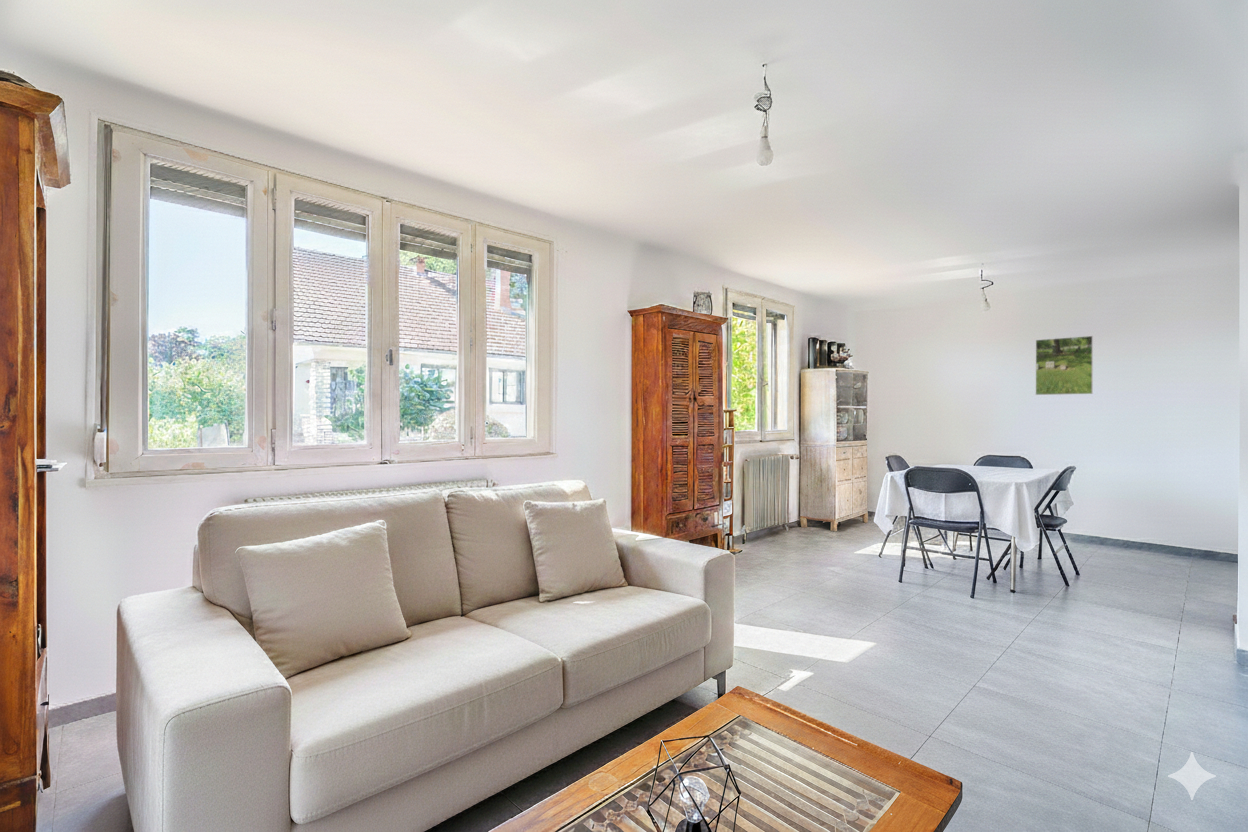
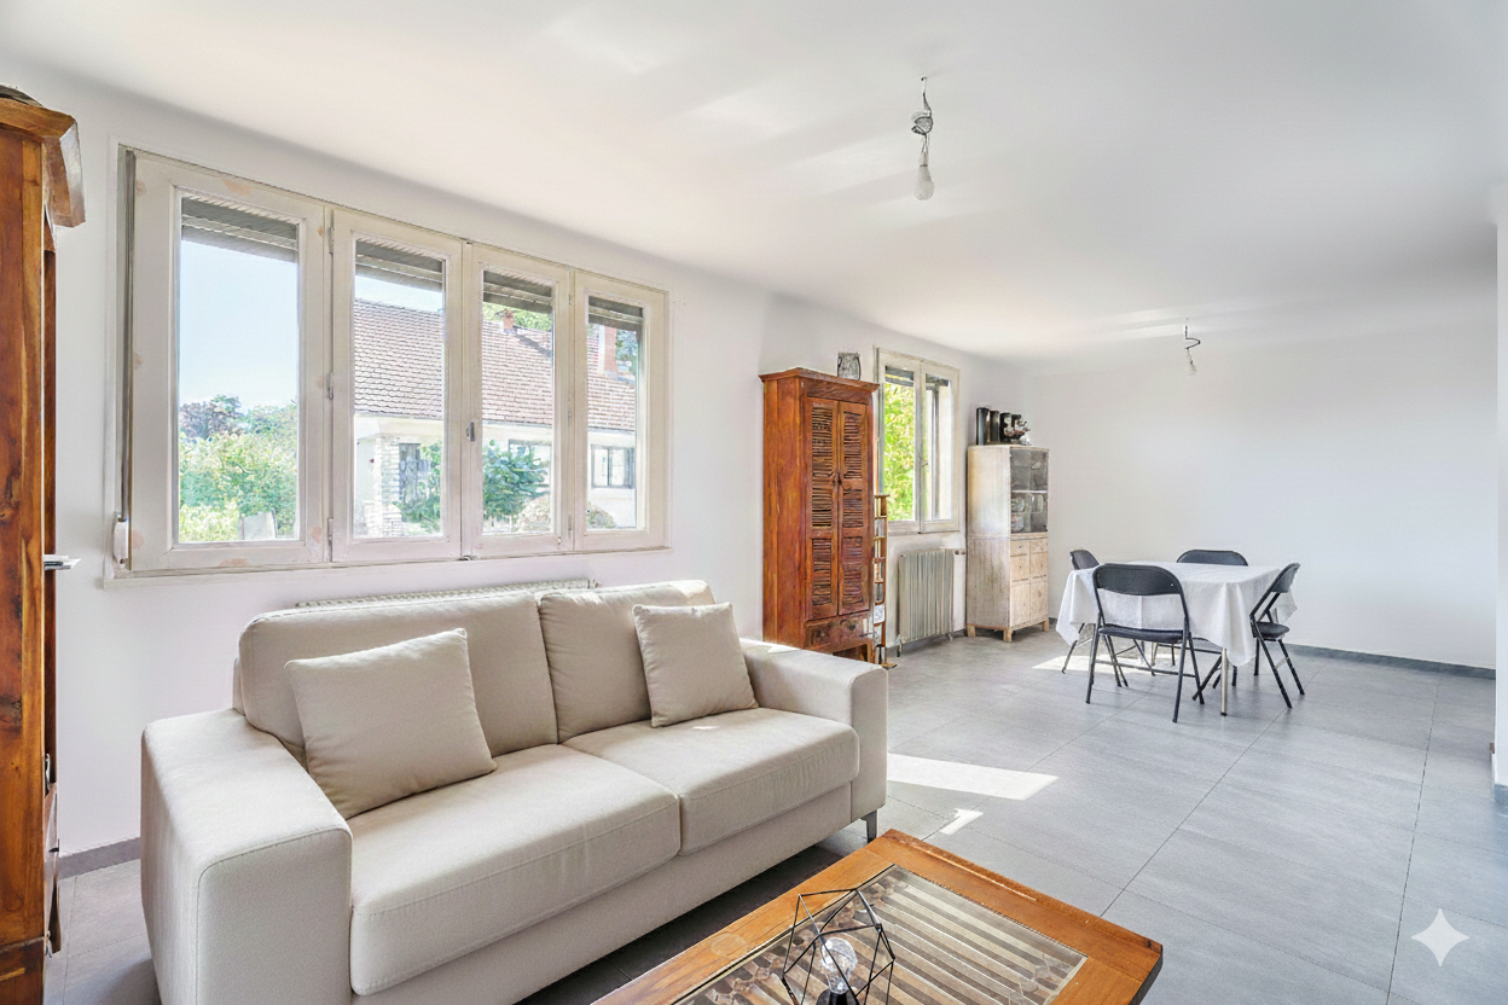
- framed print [1035,335,1094,396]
